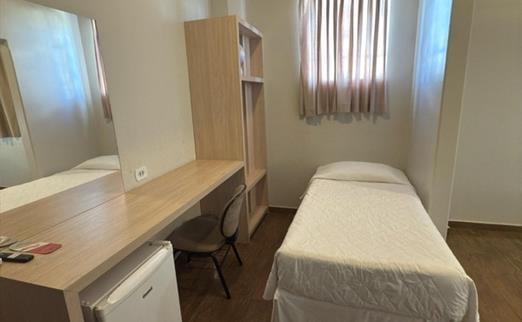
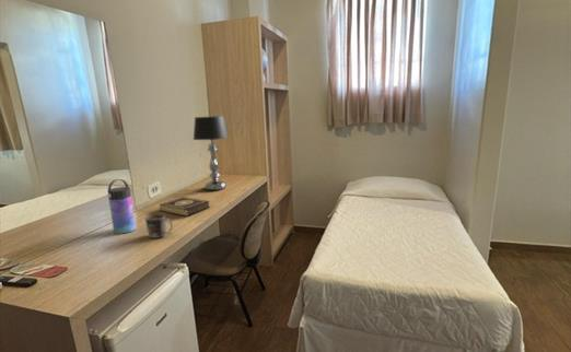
+ water bottle [106,178,137,235]
+ table lamp [193,115,231,191]
+ book [159,196,211,216]
+ mug [144,213,174,239]
